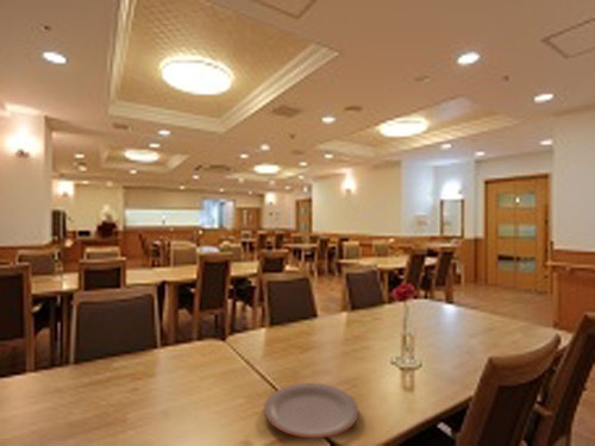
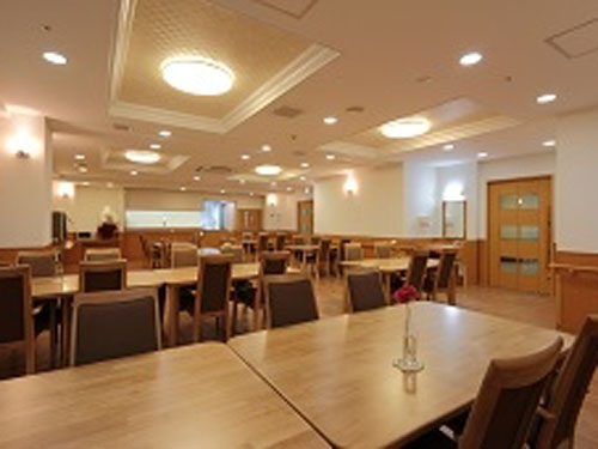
- plate [263,382,359,439]
